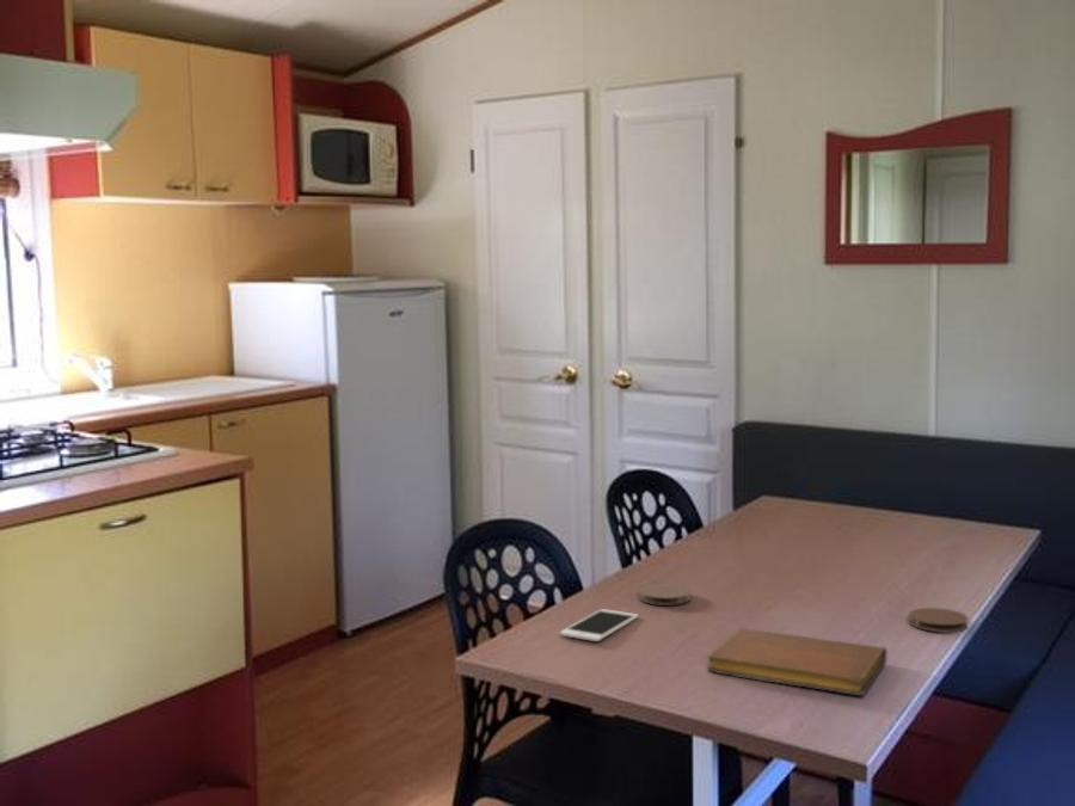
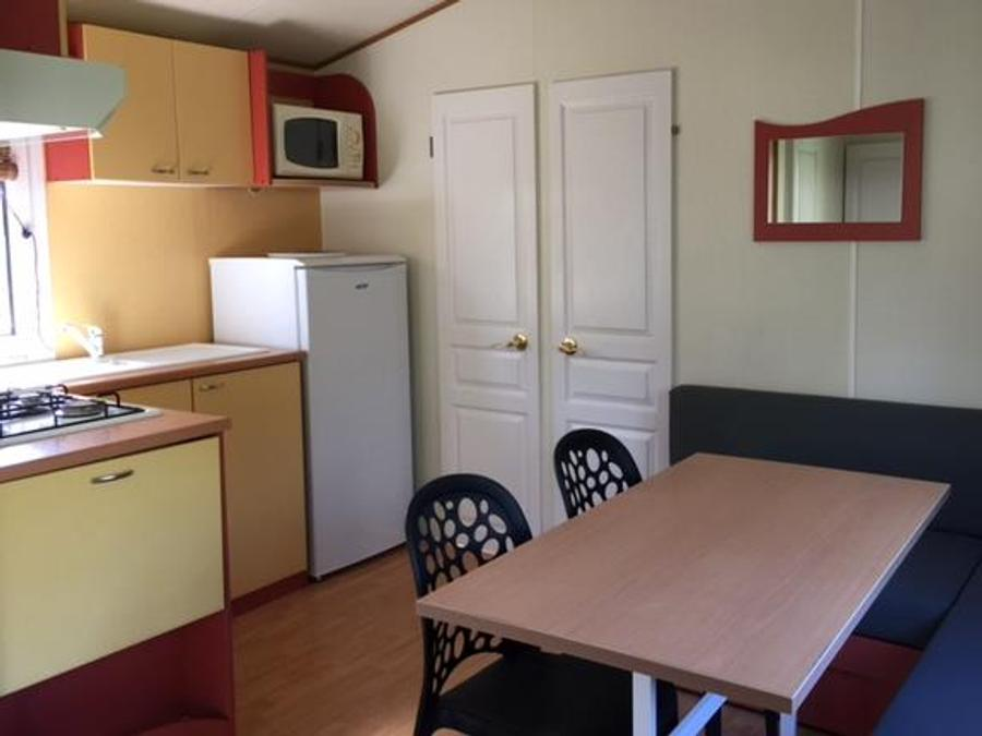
- coaster [638,583,692,607]
- notebook [707,628,887,696]
- coaster [908,607,970,633]
- cell phone [559,608,639,642]
